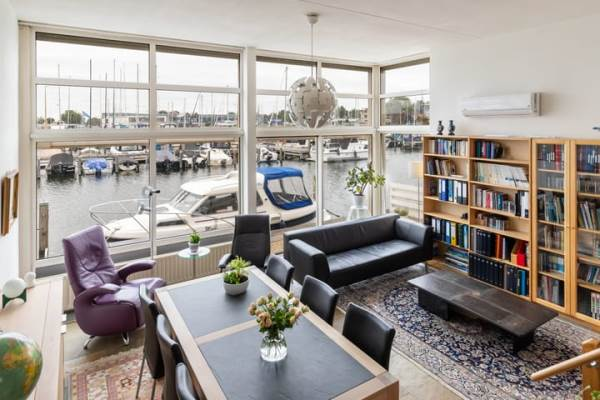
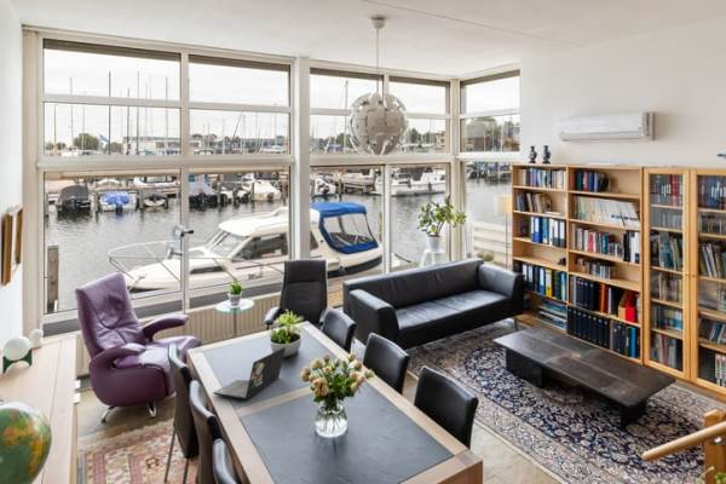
+ laptop [212,346,287,401]
